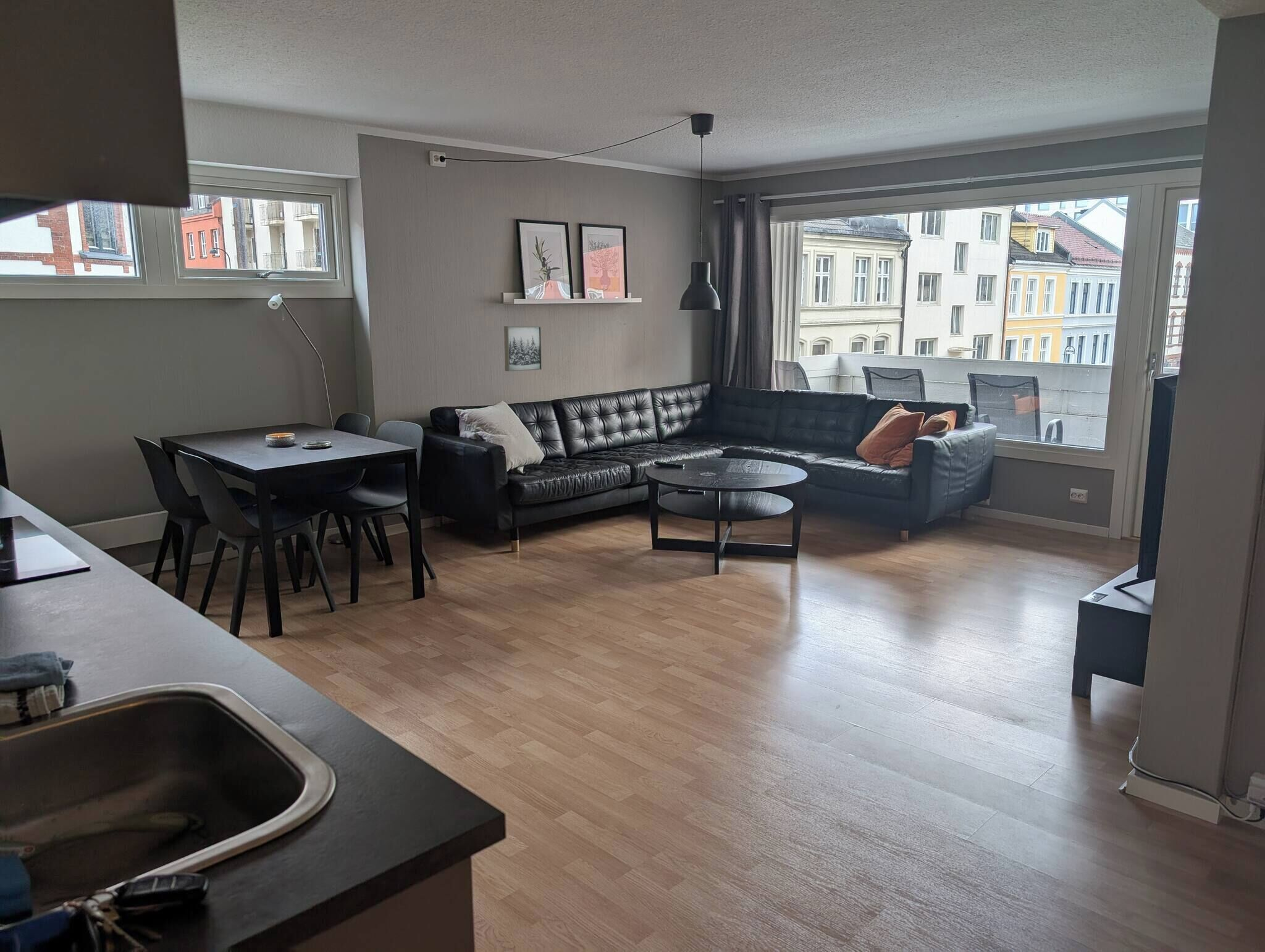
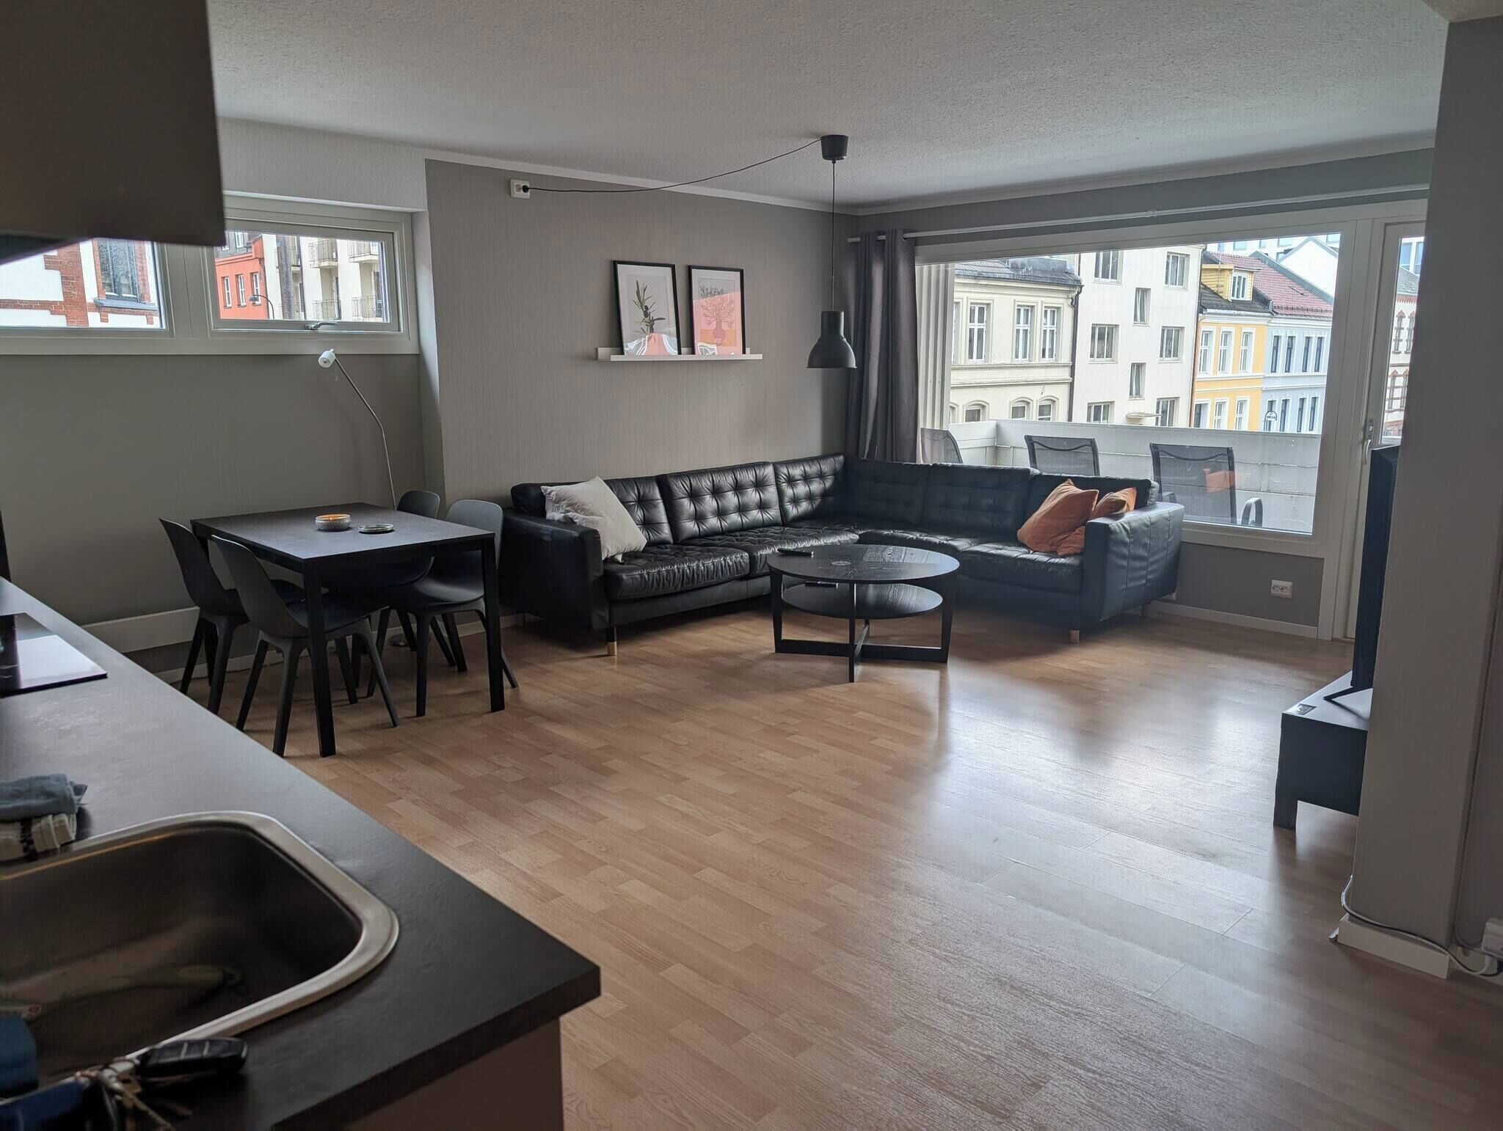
- wall art [503,325,542,372]
